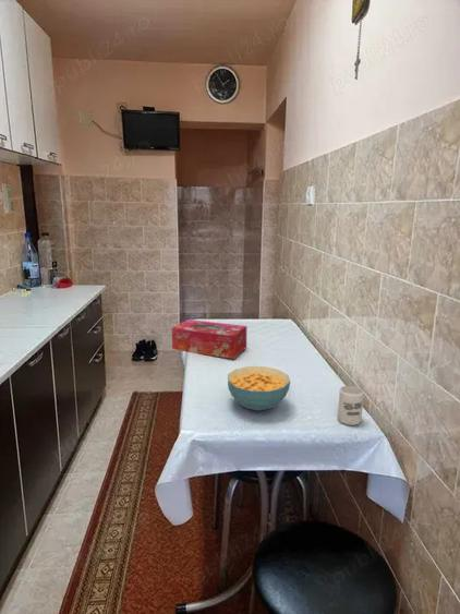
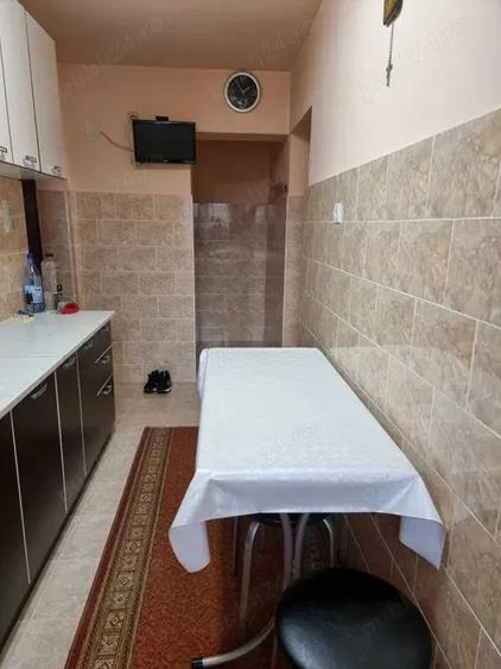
- cereal bowl [227,365,291,412]
- cup [337,385,365,426]
- tissue box [171,318,247,360]
